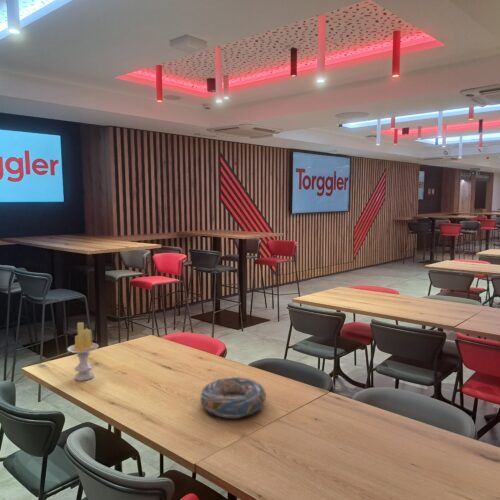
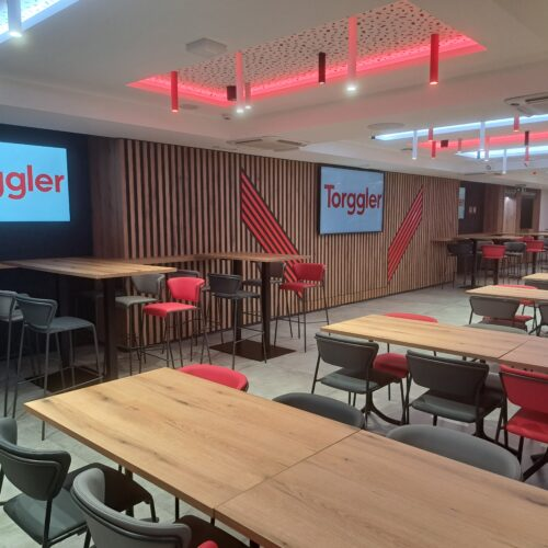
- candle [66,321,100,382]
- decorative bowl [199,376,267,419]
